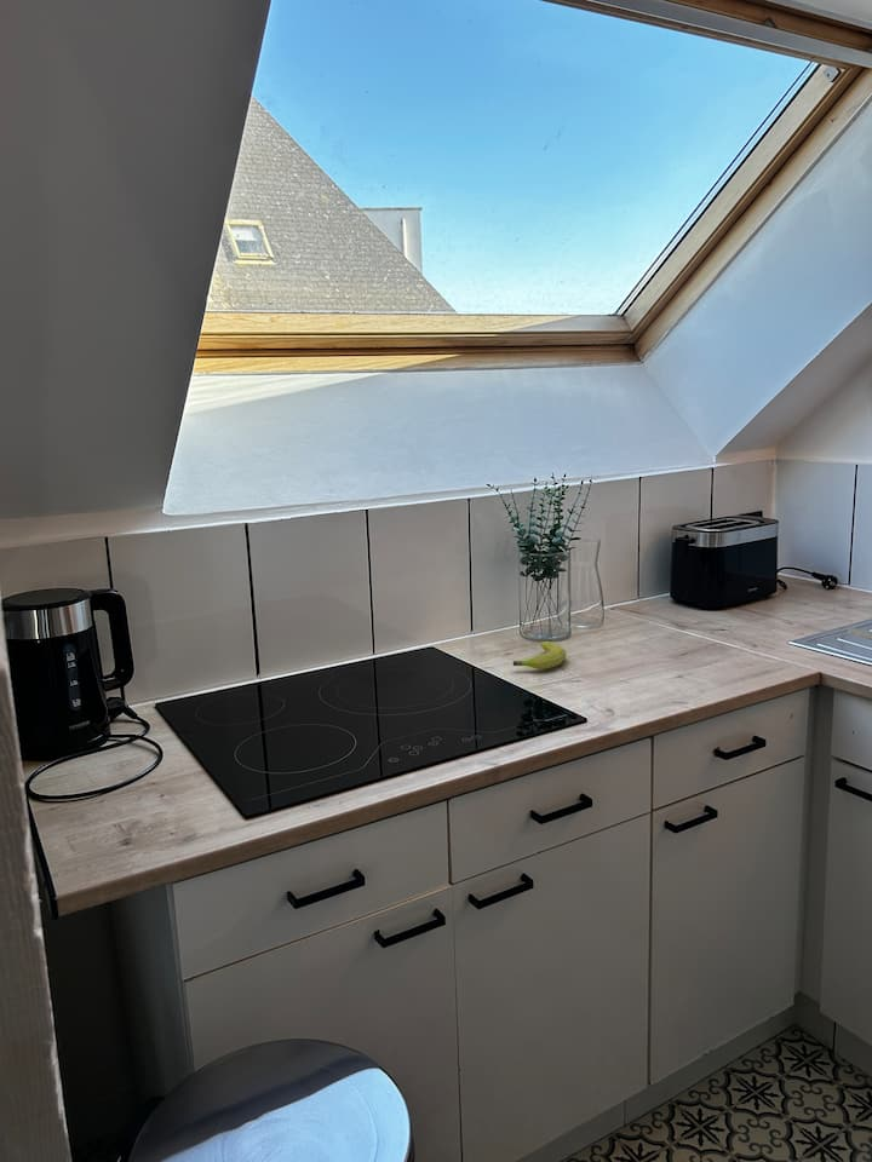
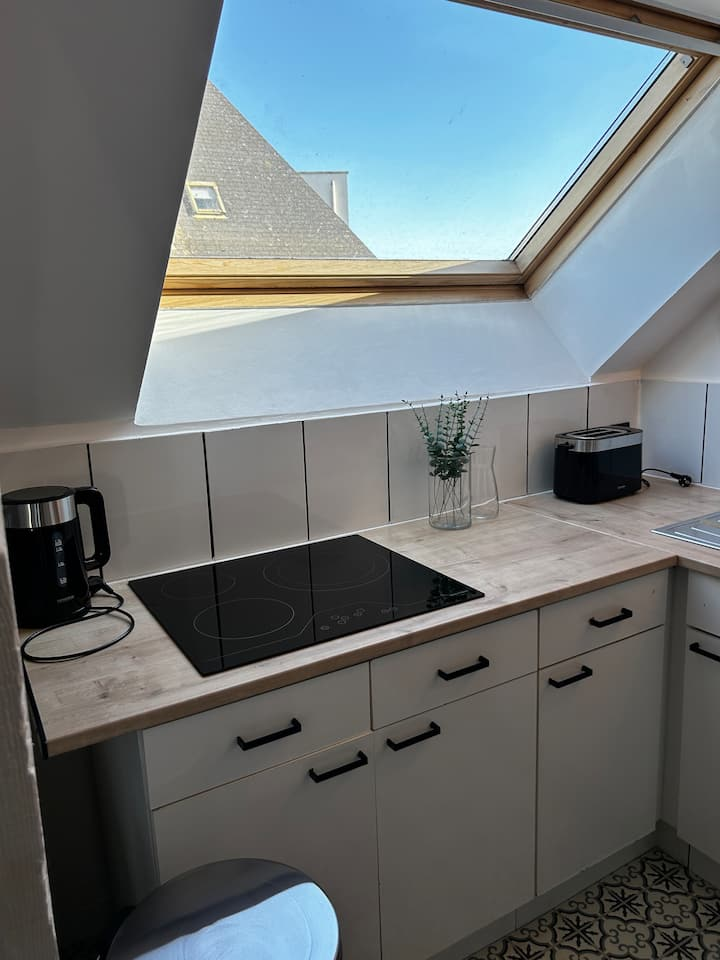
- fruit [512,640,567,671]
